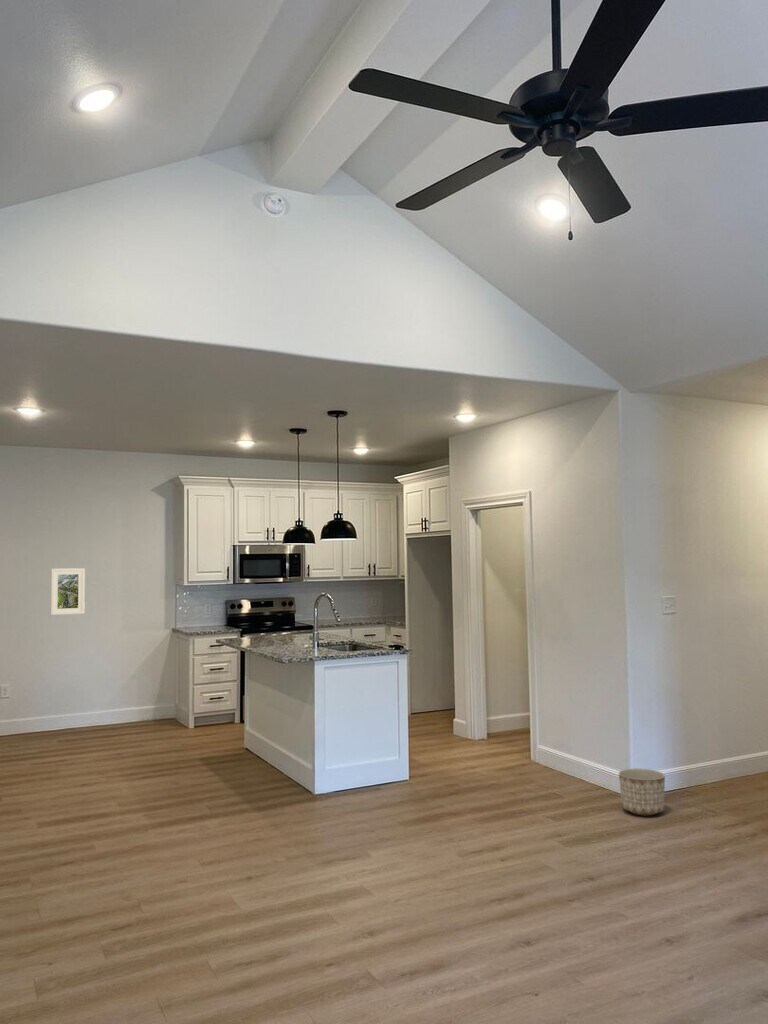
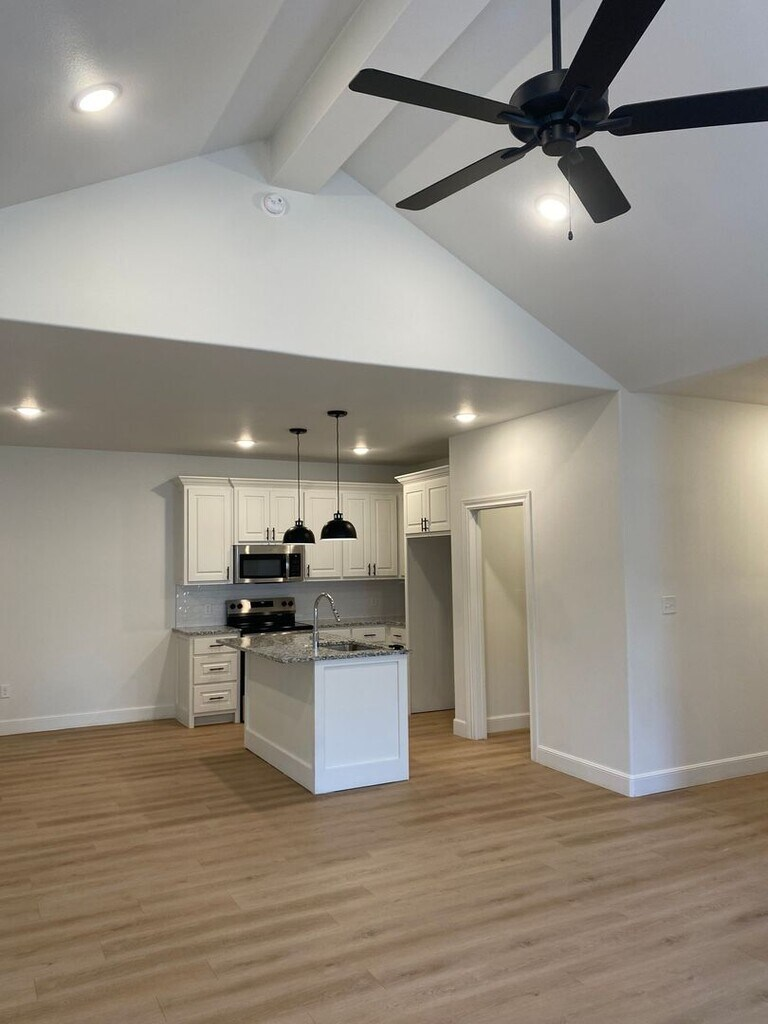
- planter [618,767,666,816]
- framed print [50,567,86,616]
